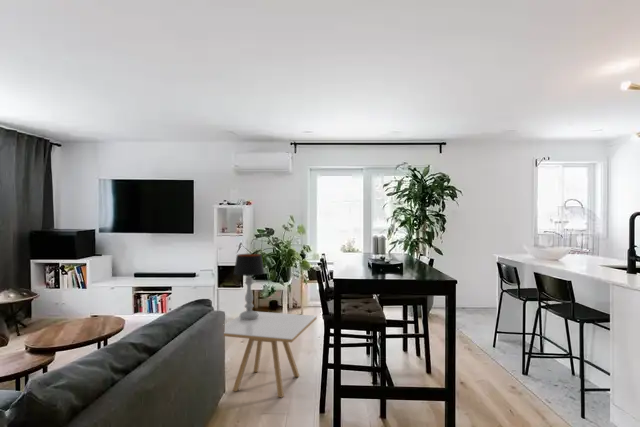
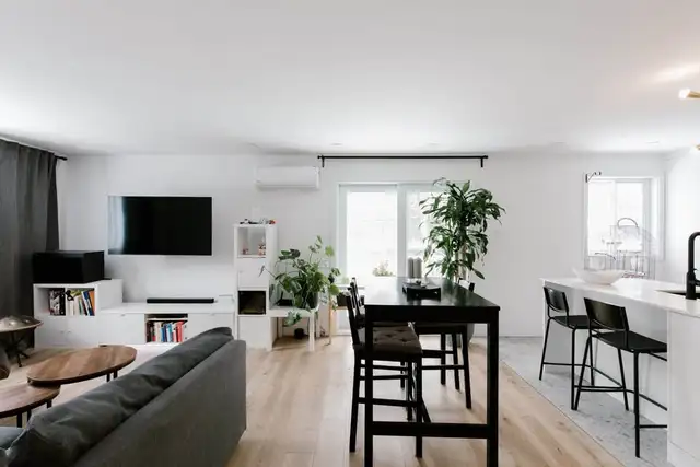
- table lamp [233,253,265,320]
- side table [223,310,317,399]
